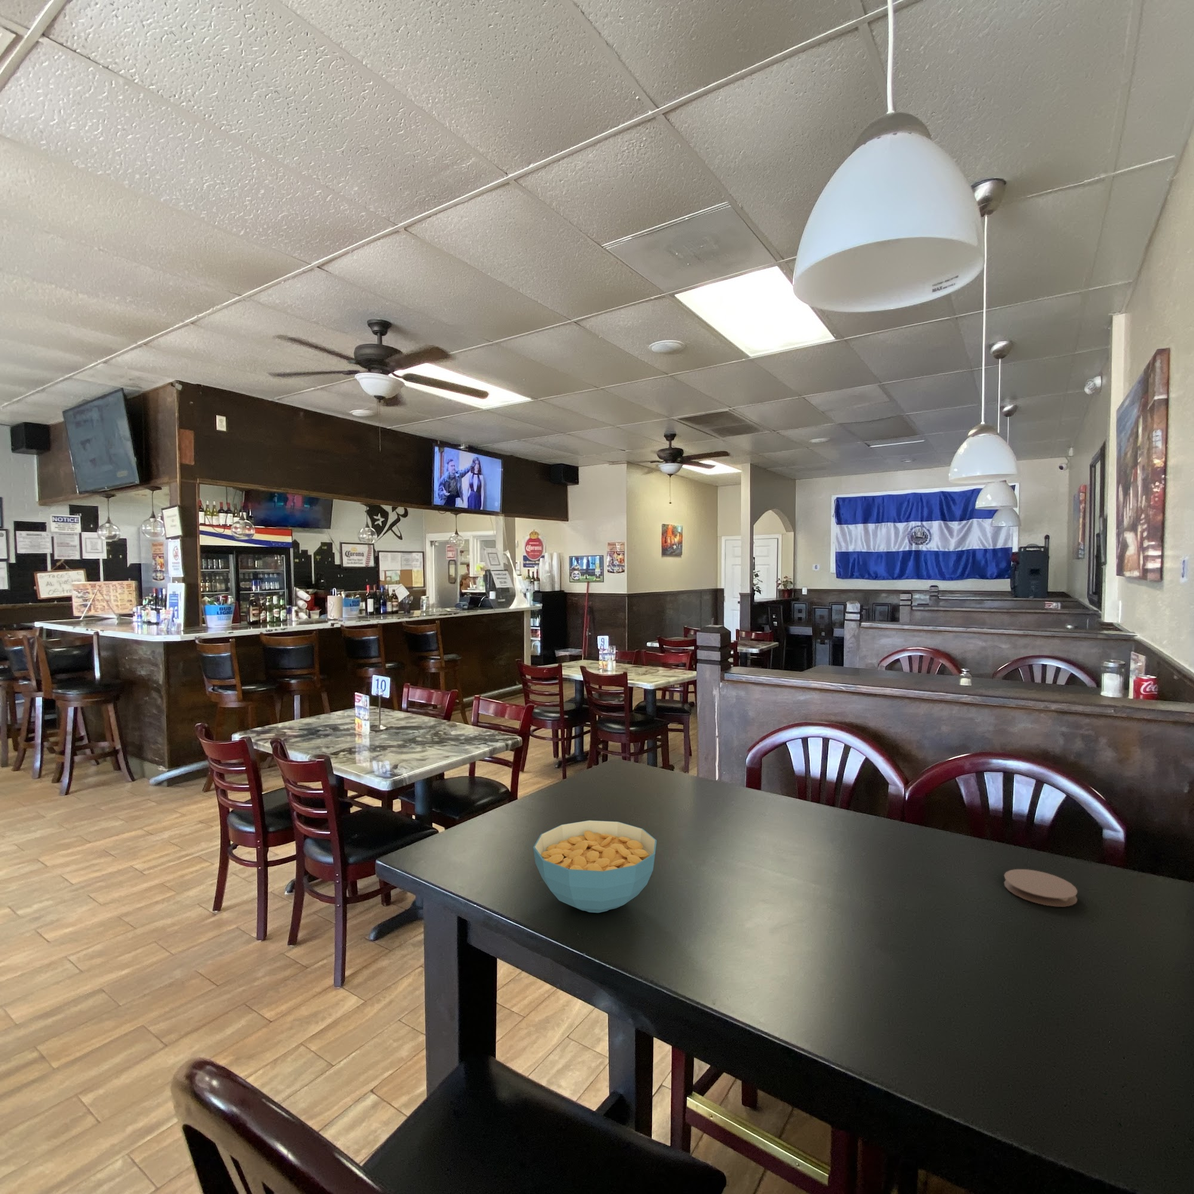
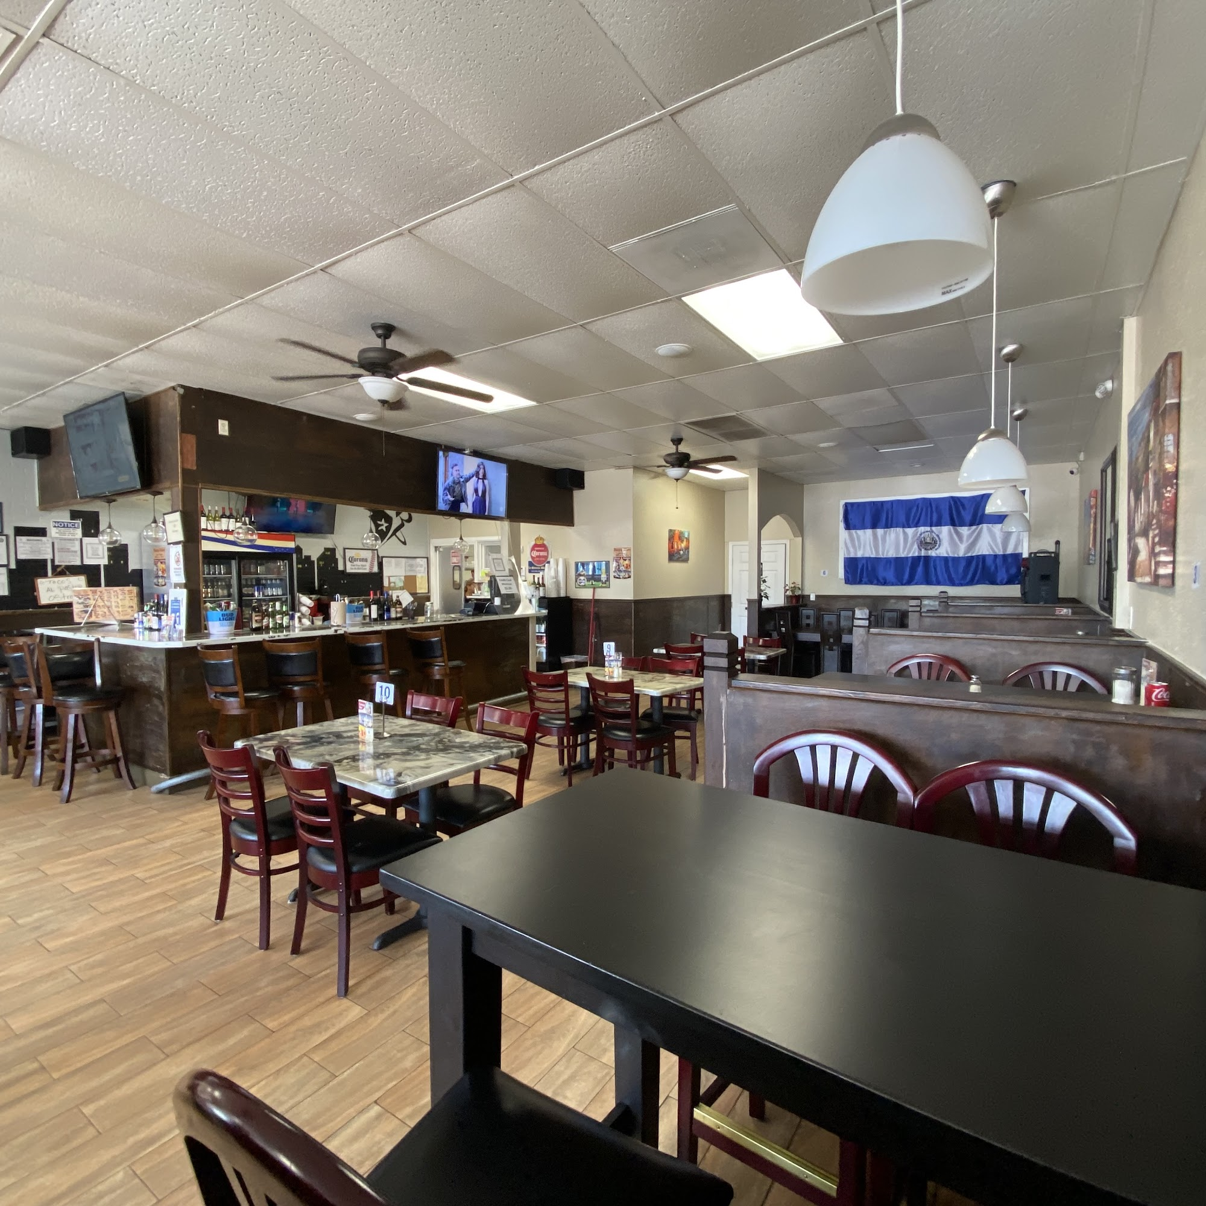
- cereal bowl [532,820,657,913]
- coaster [1004,868,1078,906]
